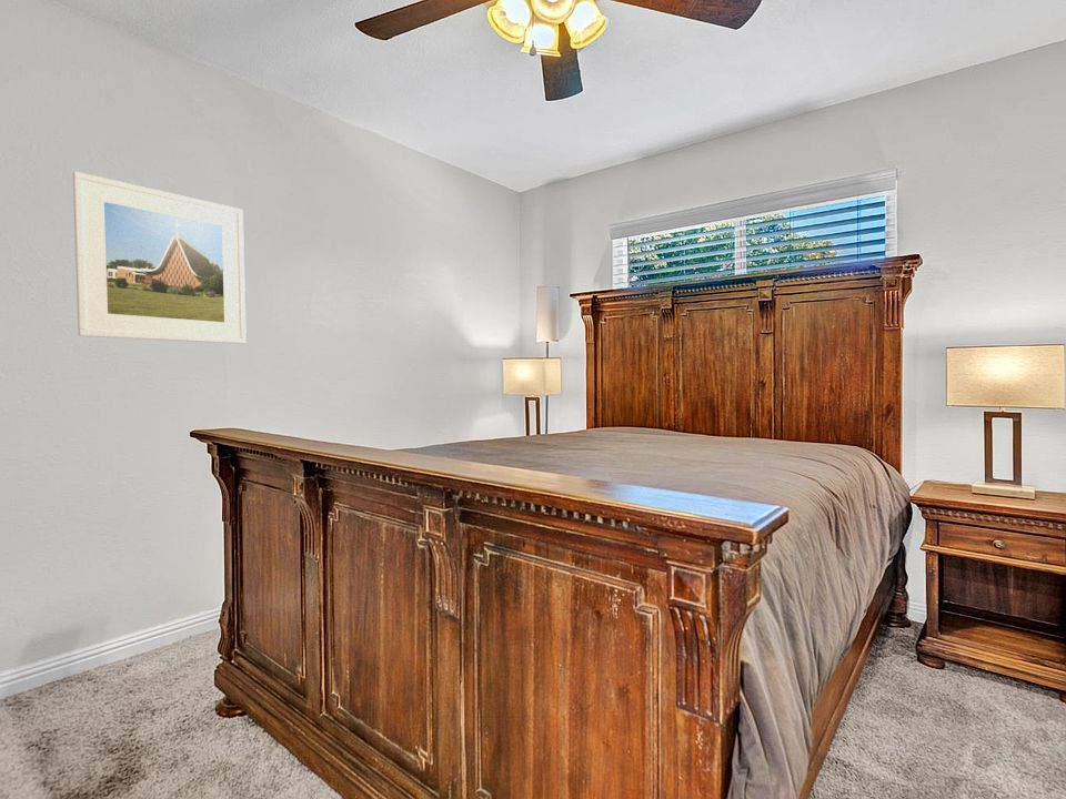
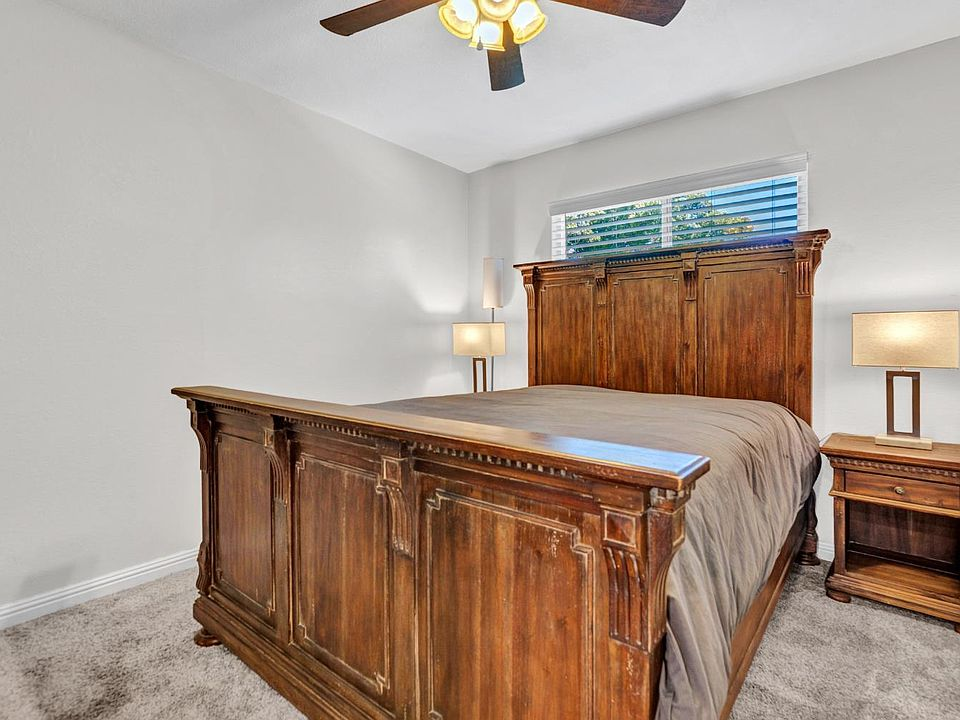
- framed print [72,171,248,345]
